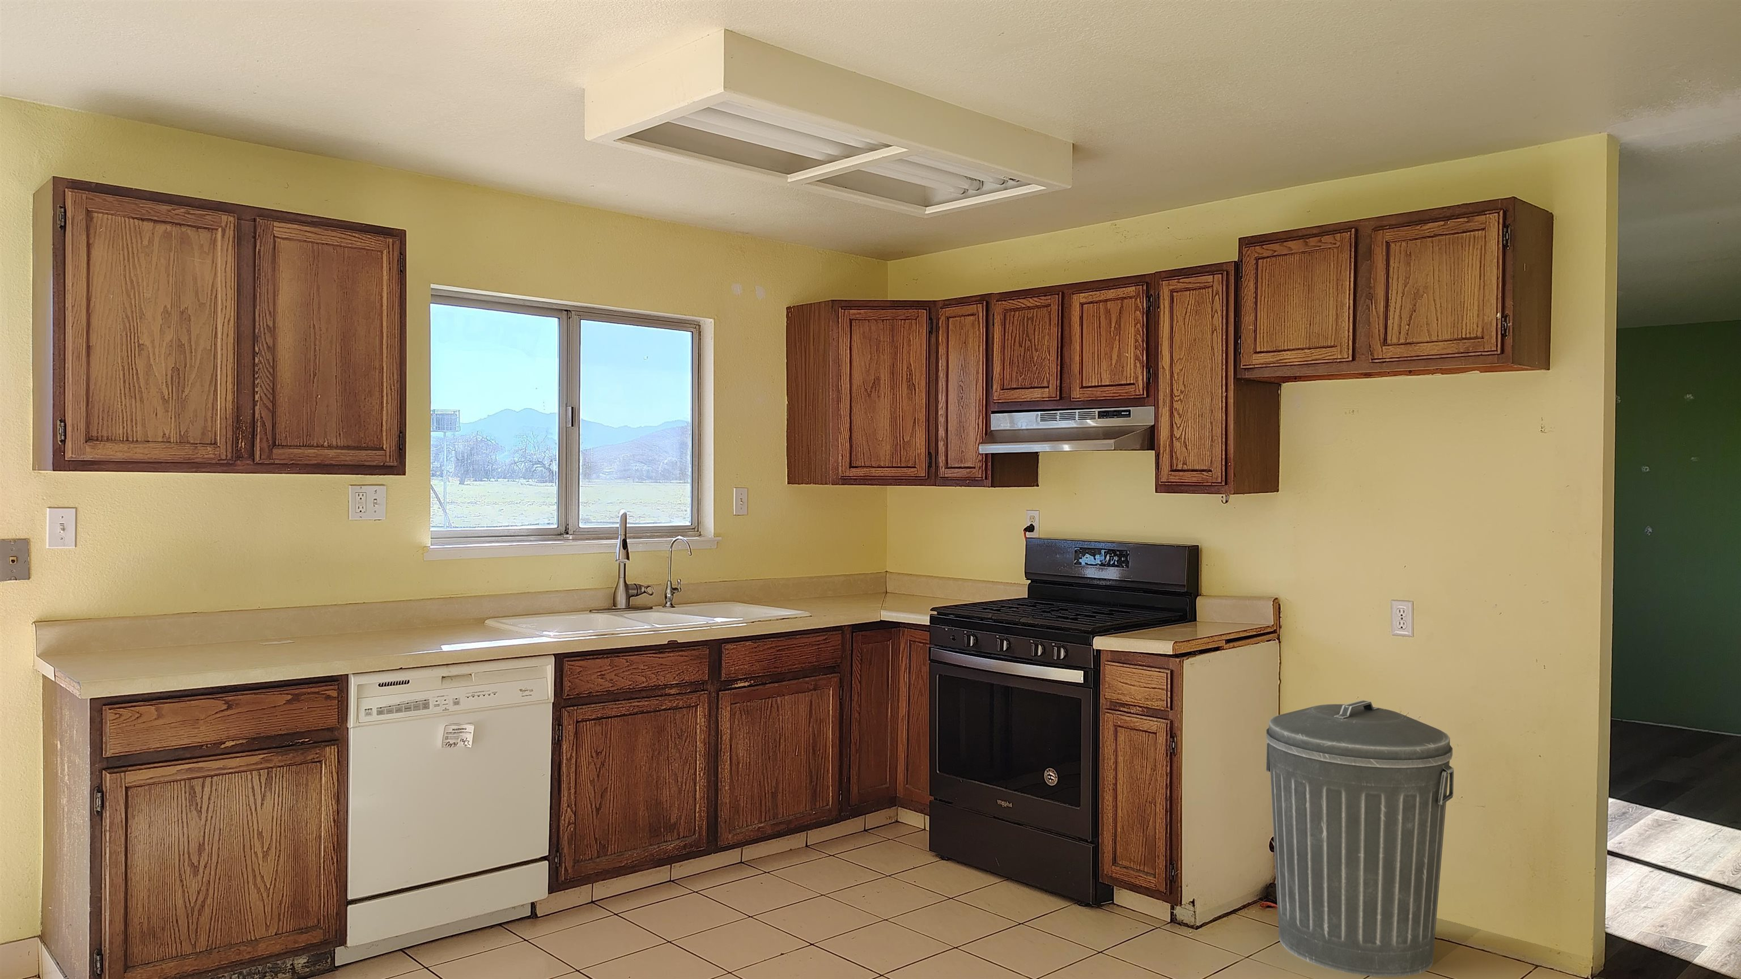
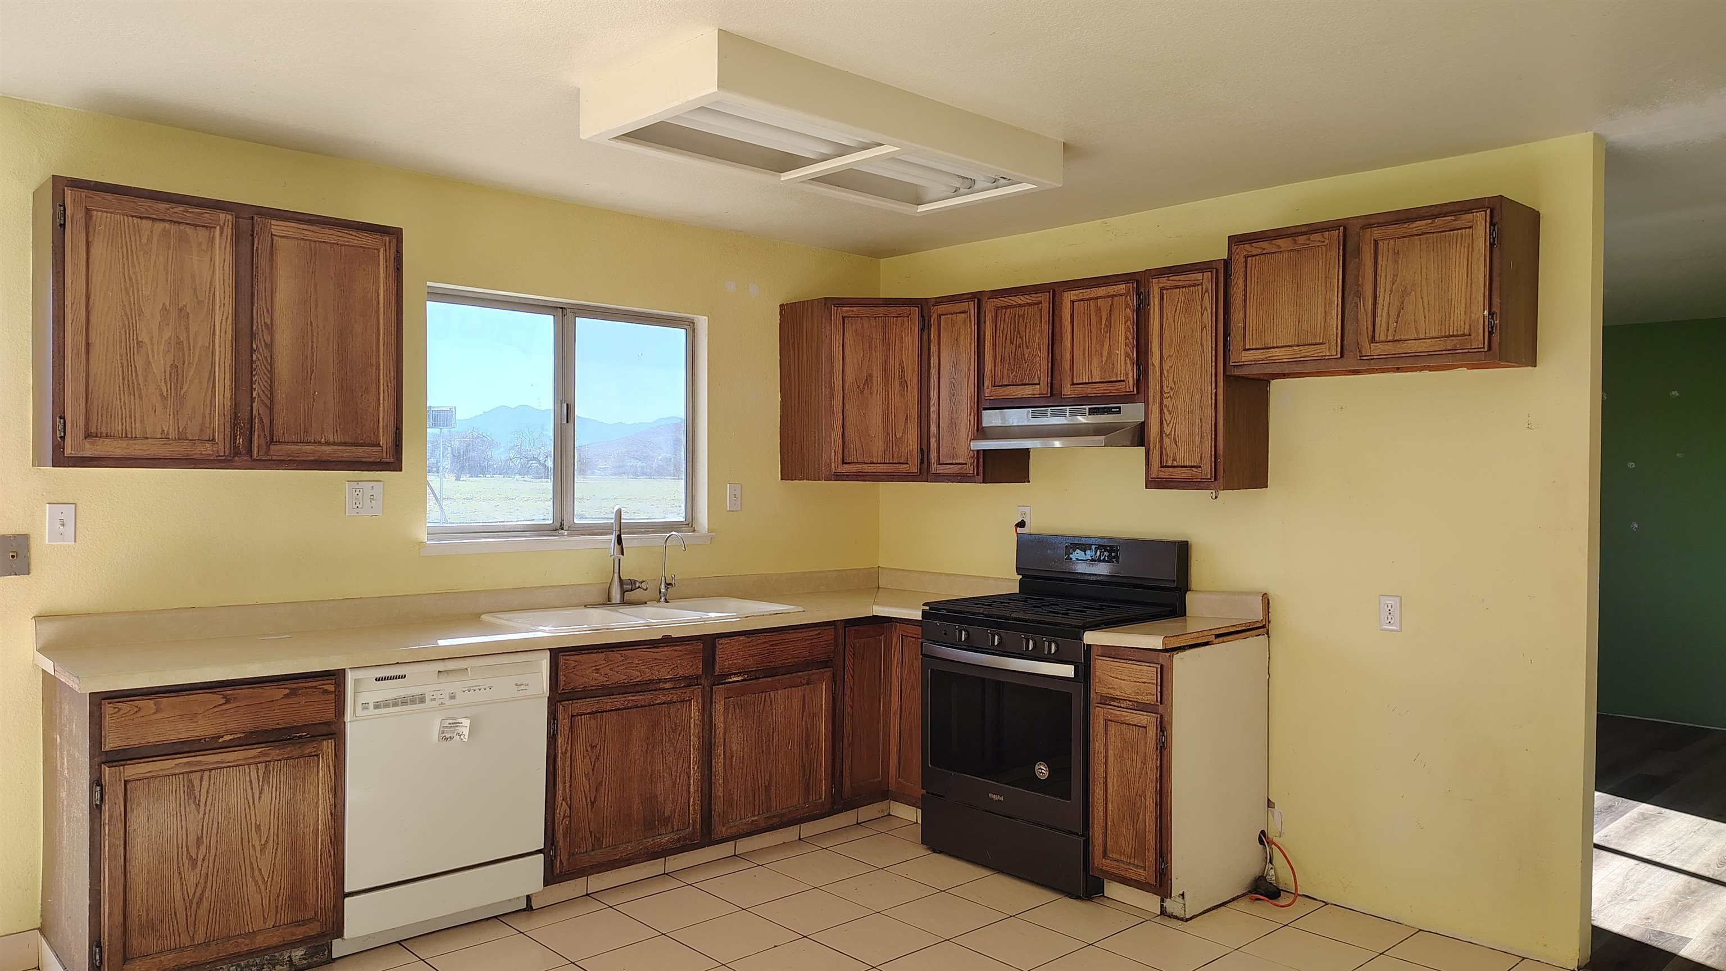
- trash can [1265,699,1454,978]
